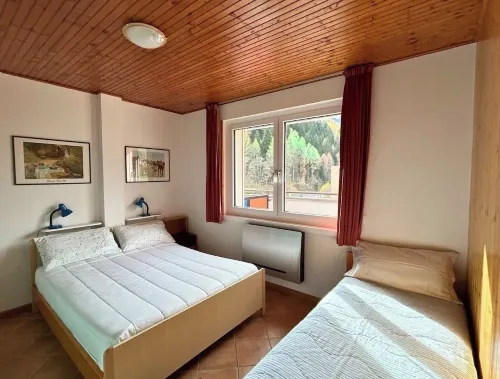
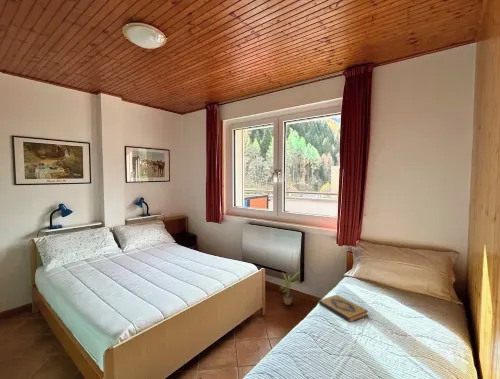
+ potted plant [279,271,301,306]
+ hardback book [318,294,369,324]
